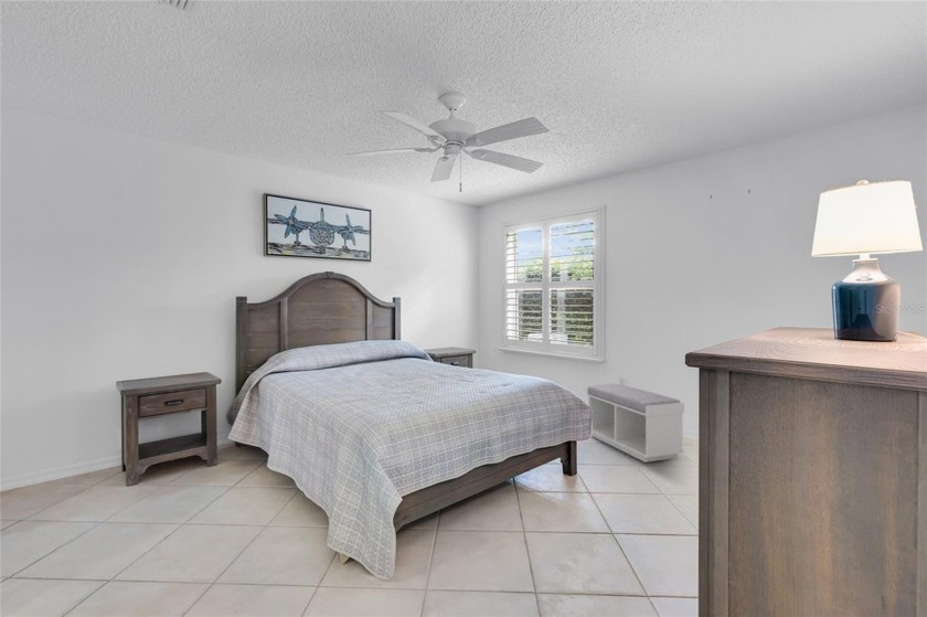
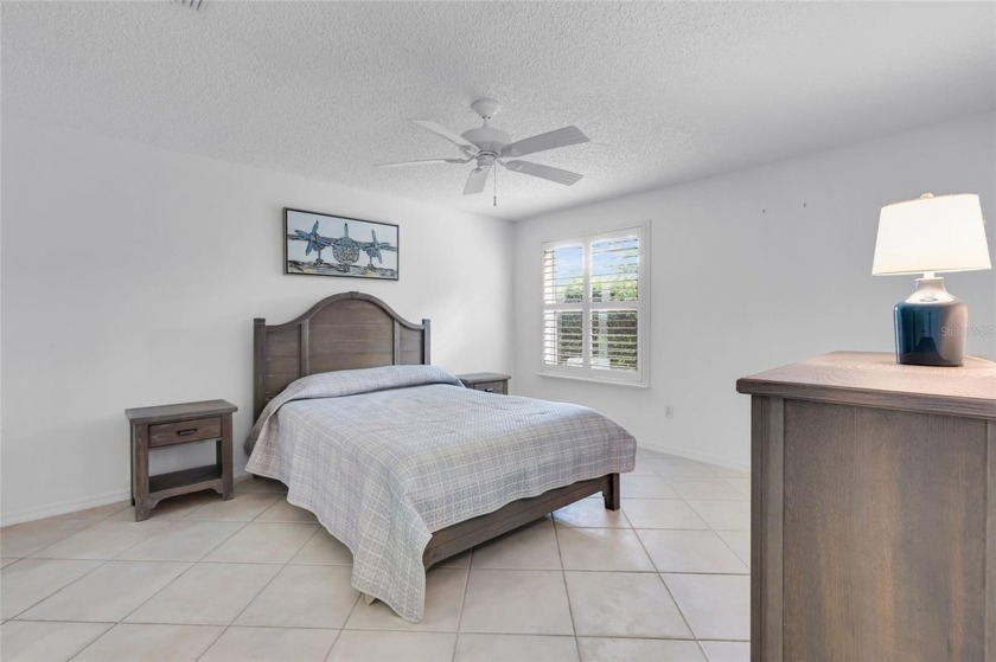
- bench [586,383,685,464]
